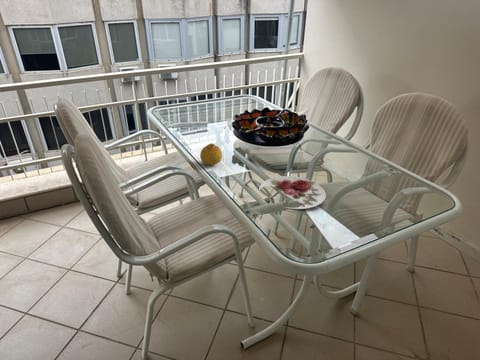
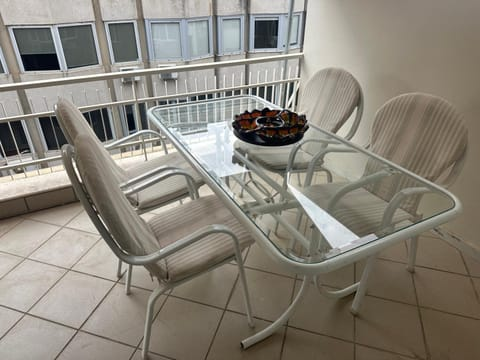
- plate [258,175,327,210]
- fruit [199,142,223,166]
